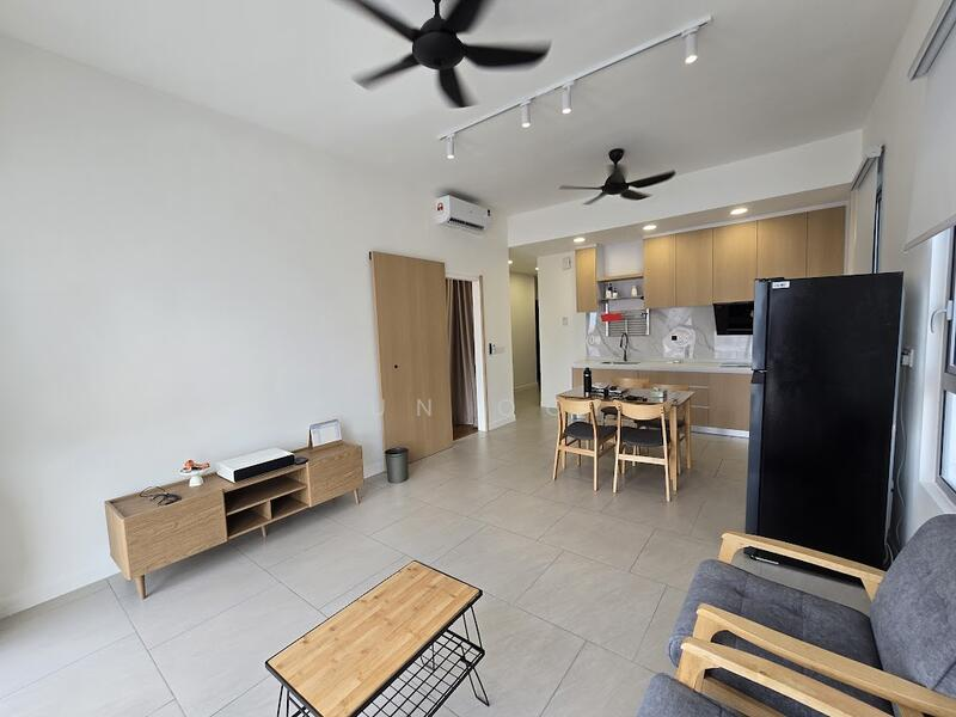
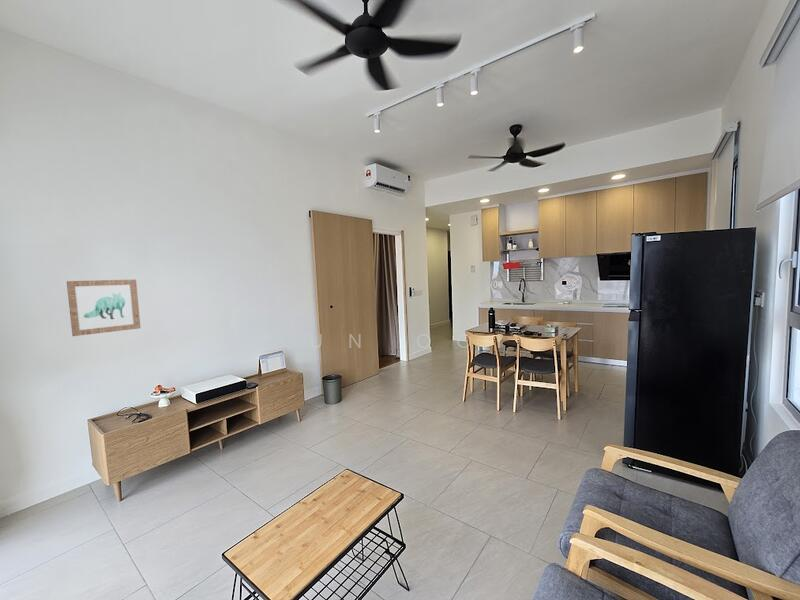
+ wall art [66,278,142,337]
